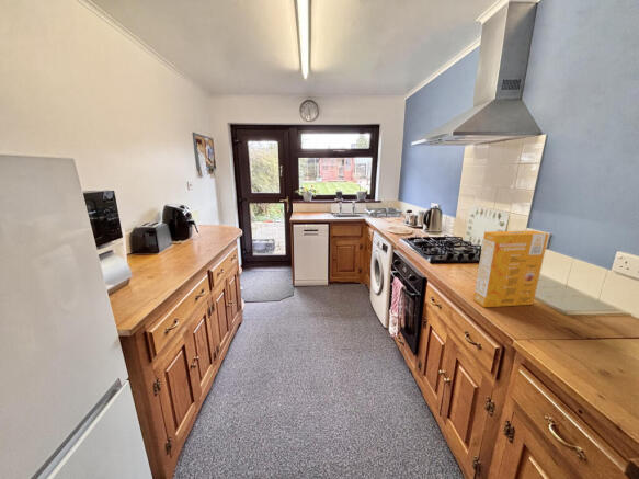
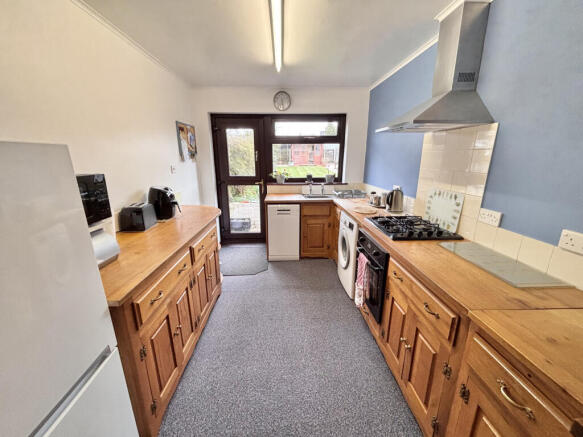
- cereal box [472,229,550,308]
